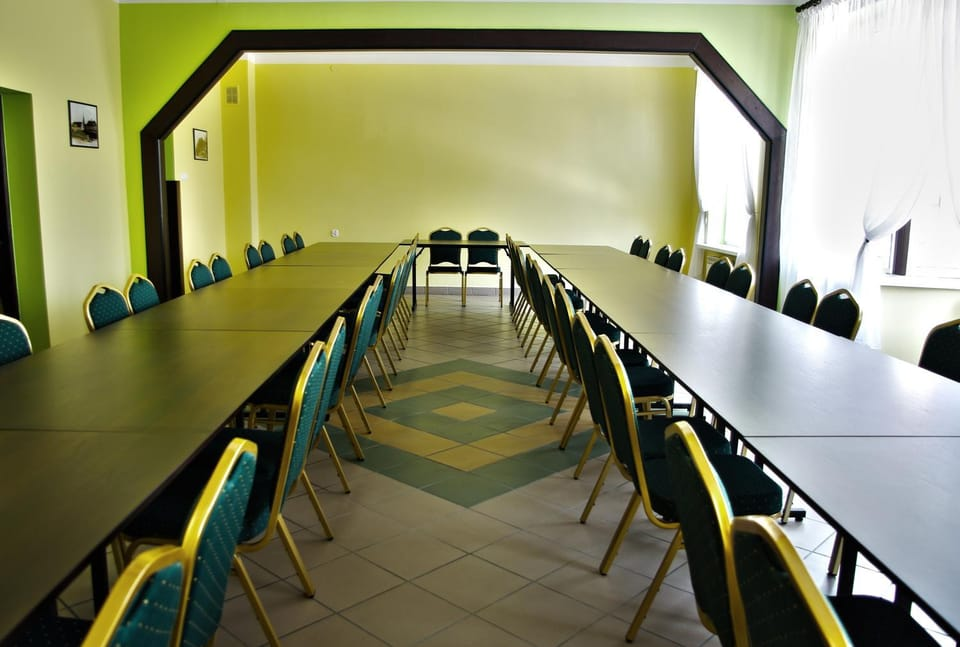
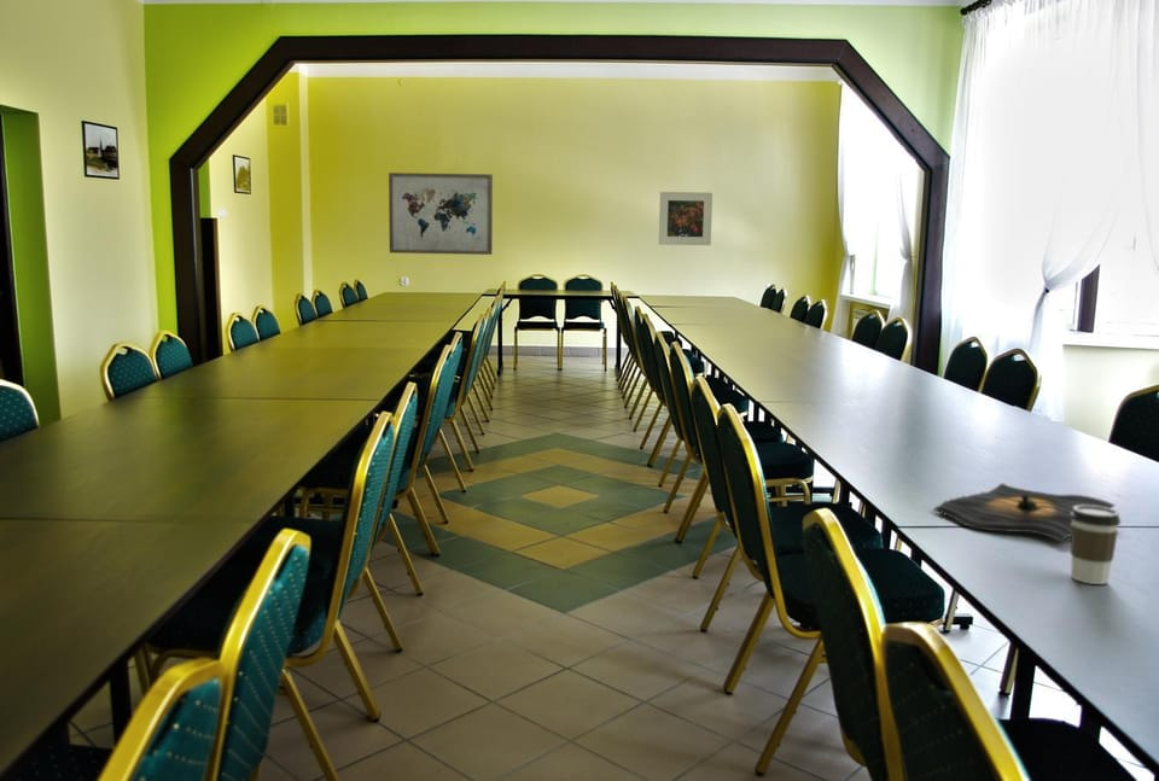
+ wall art [388,171,494,256]
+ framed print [658,191,714,246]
+ coffee cup [1070,505,1122,585]
+ tequila [932,482,1117,544]
